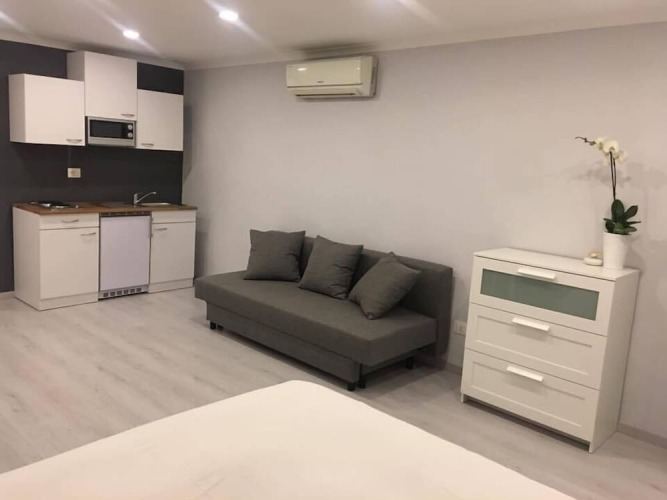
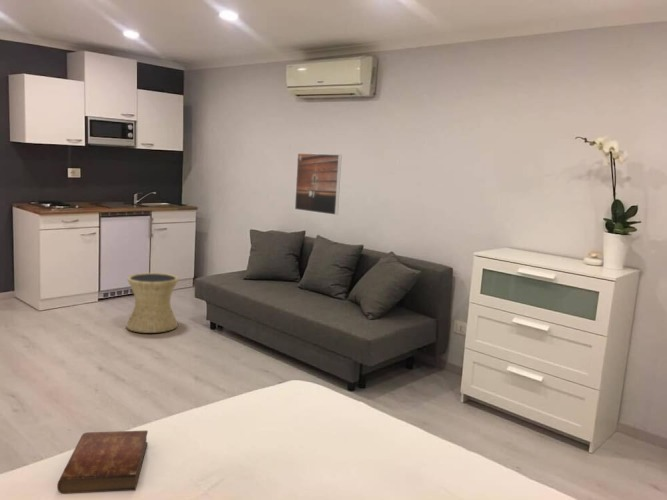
+ bible [56,430,149,495]
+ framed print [294,152,343,216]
+ side table [125,272,179,334]
